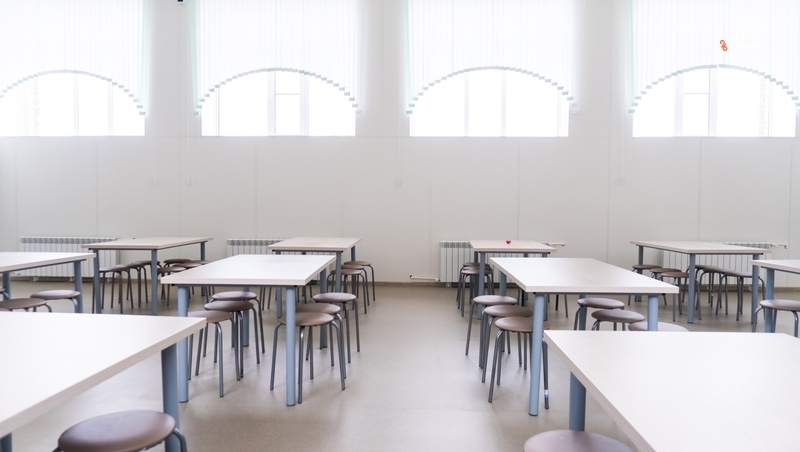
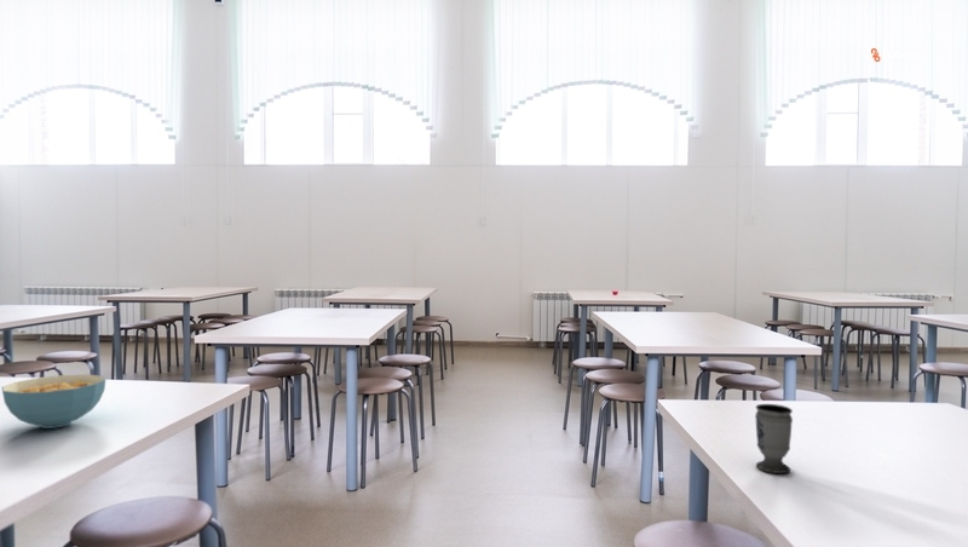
+ cup [754,403,794,474]
+ cereal bowl [1,373,106,430]
